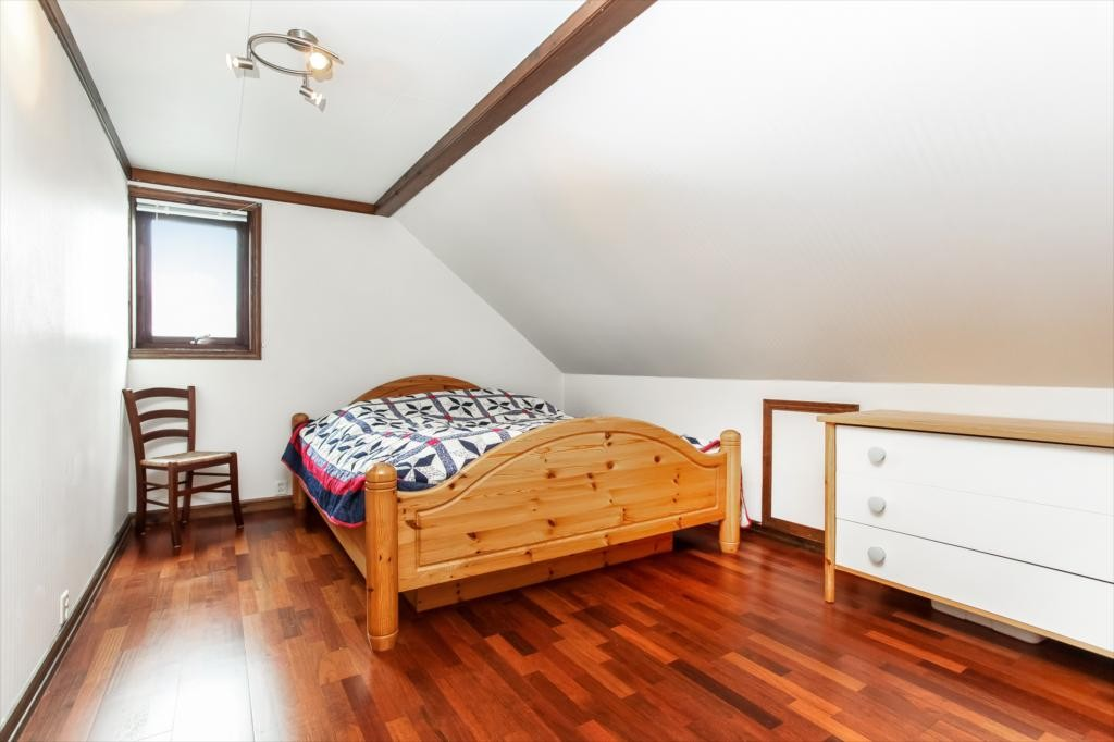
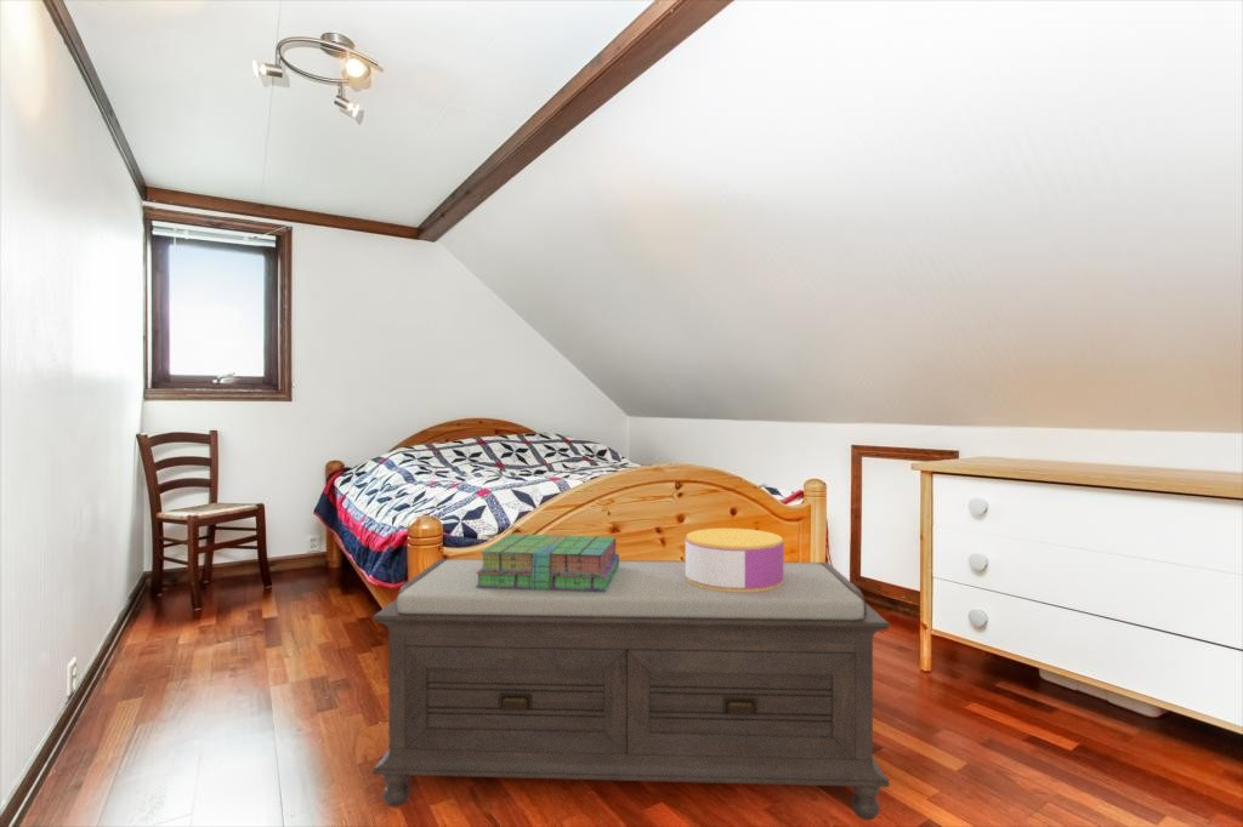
+ bench [371,558,891,821]
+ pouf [685,527,785,592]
+ stack of books [476,534,620,592]
